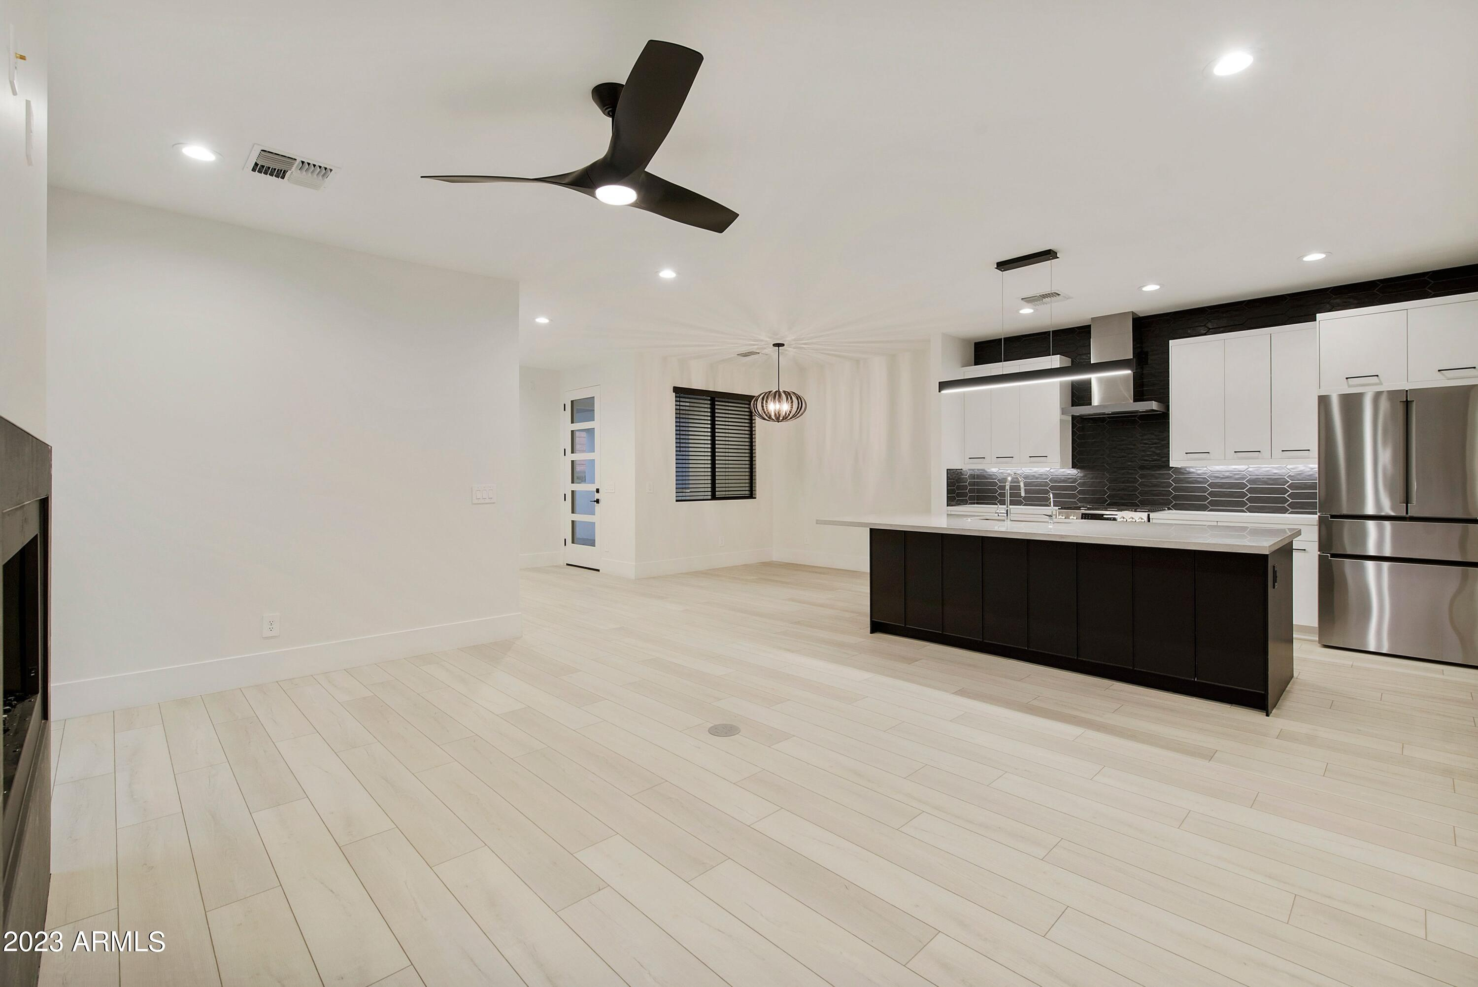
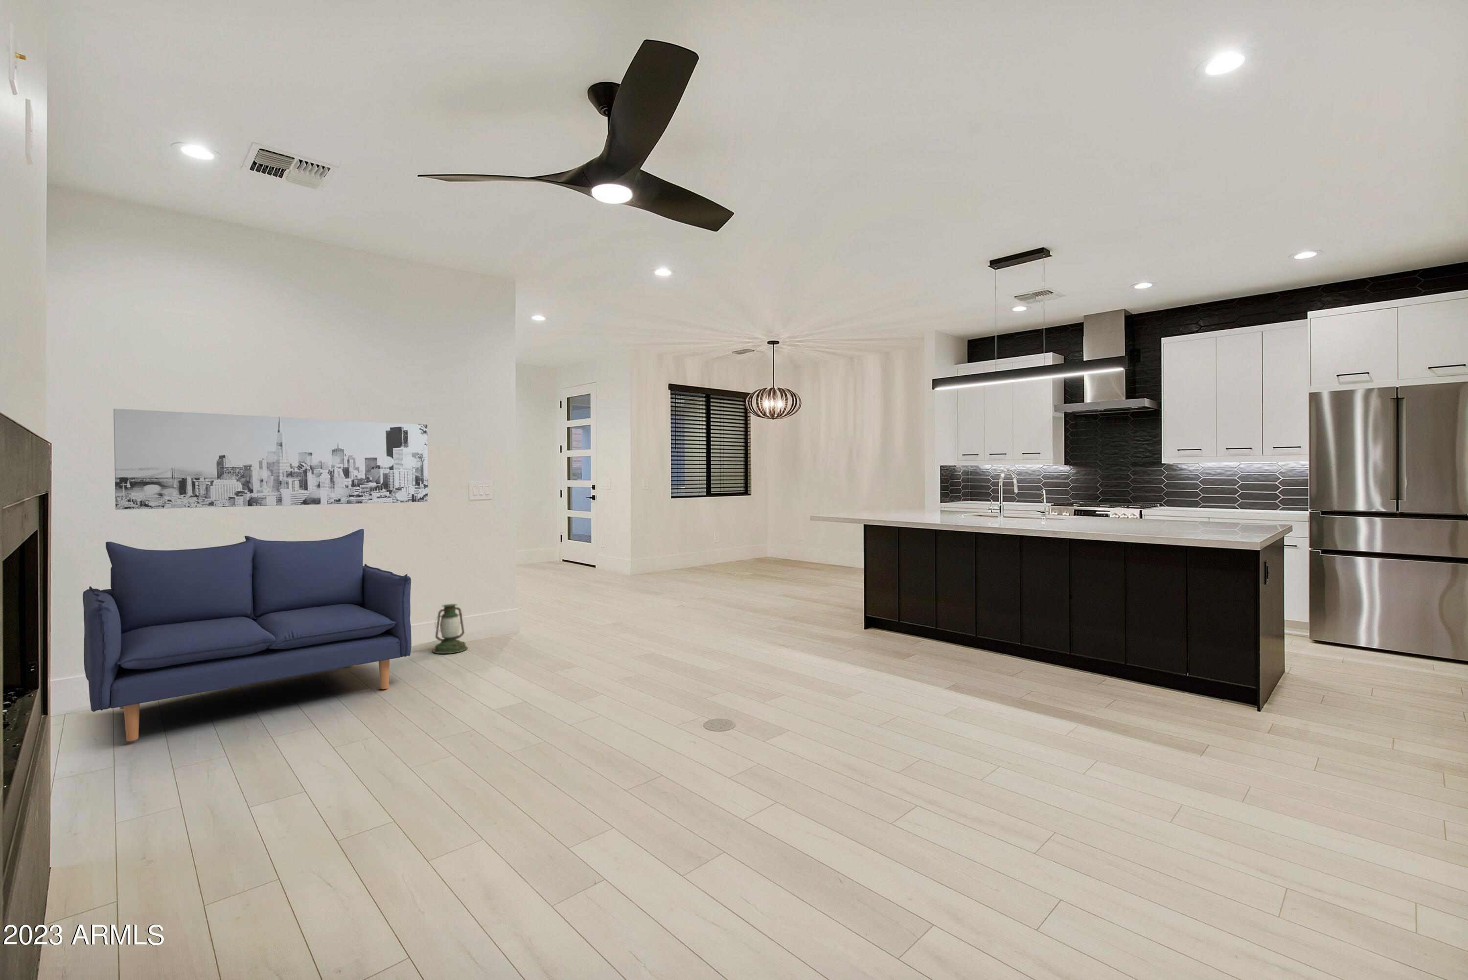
+ wall art [113,408,429,511]
+ sofa [82,528,412,742]
+ lantern [432,604,468,654]
